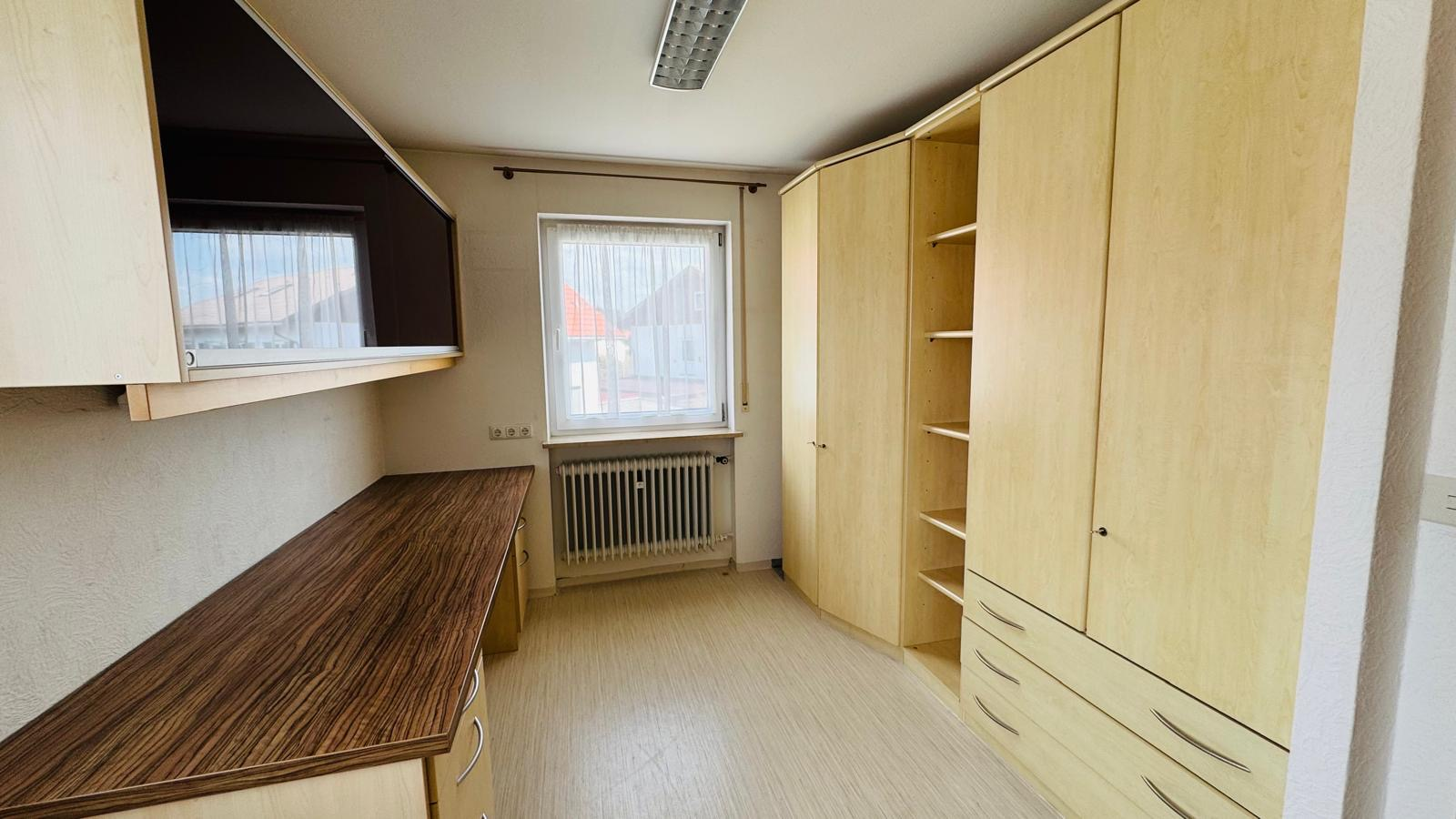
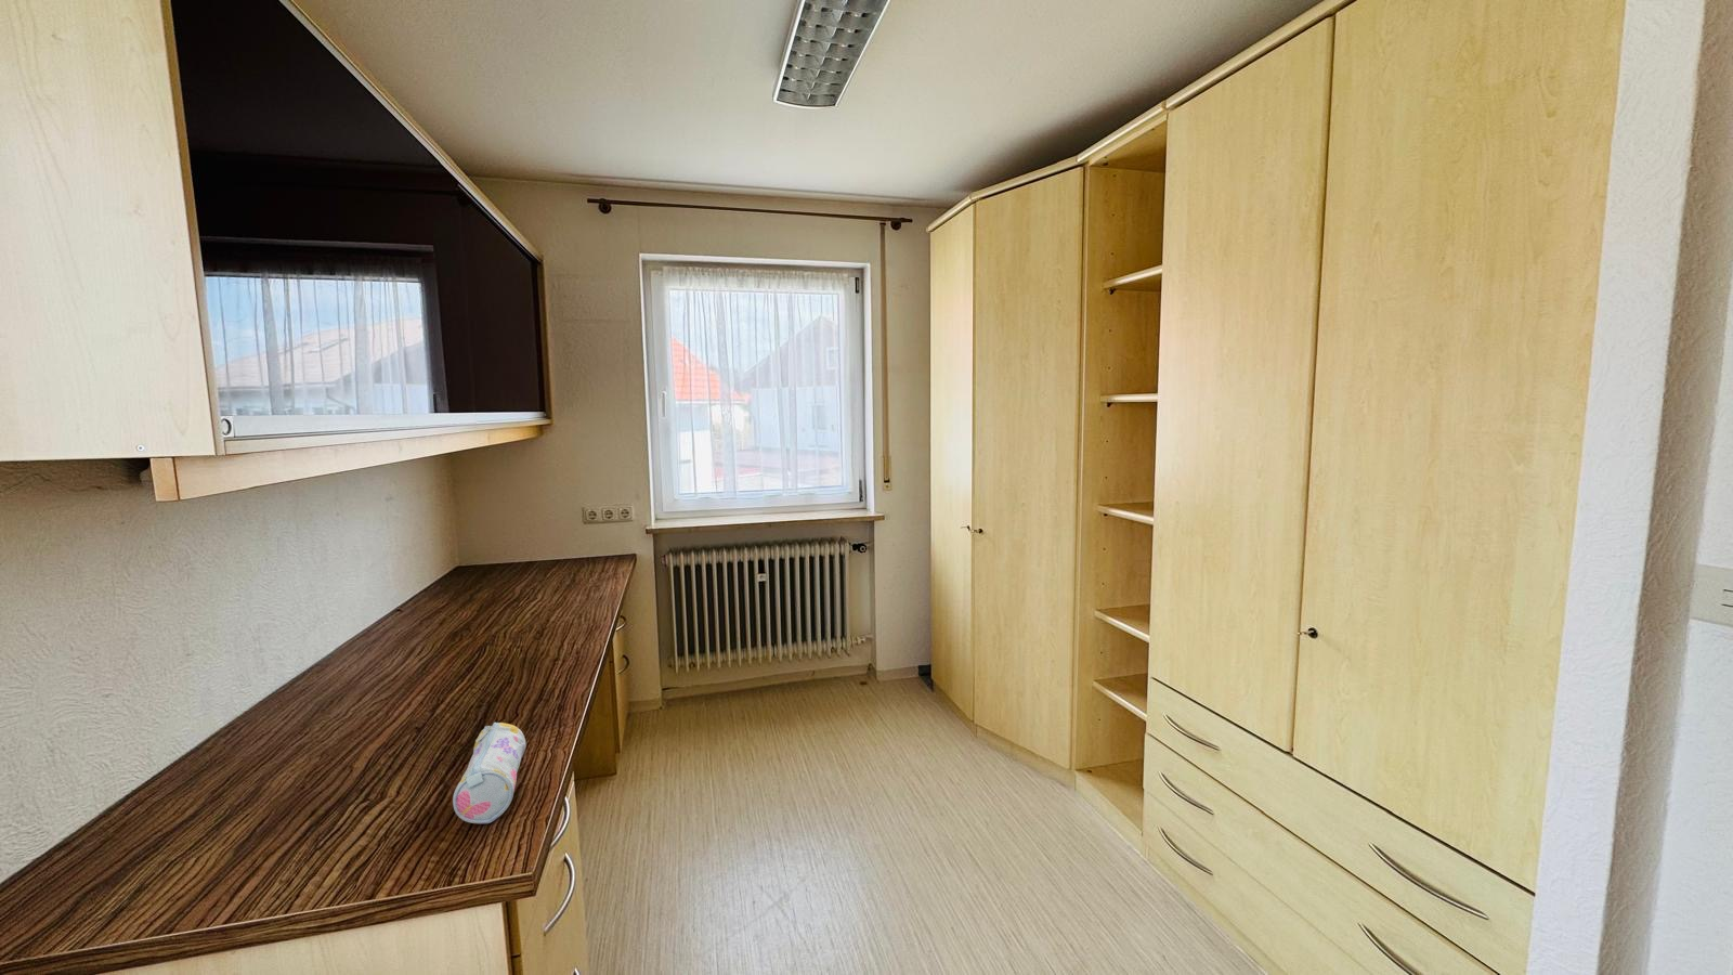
+ pencil case [451,721,527,825]
